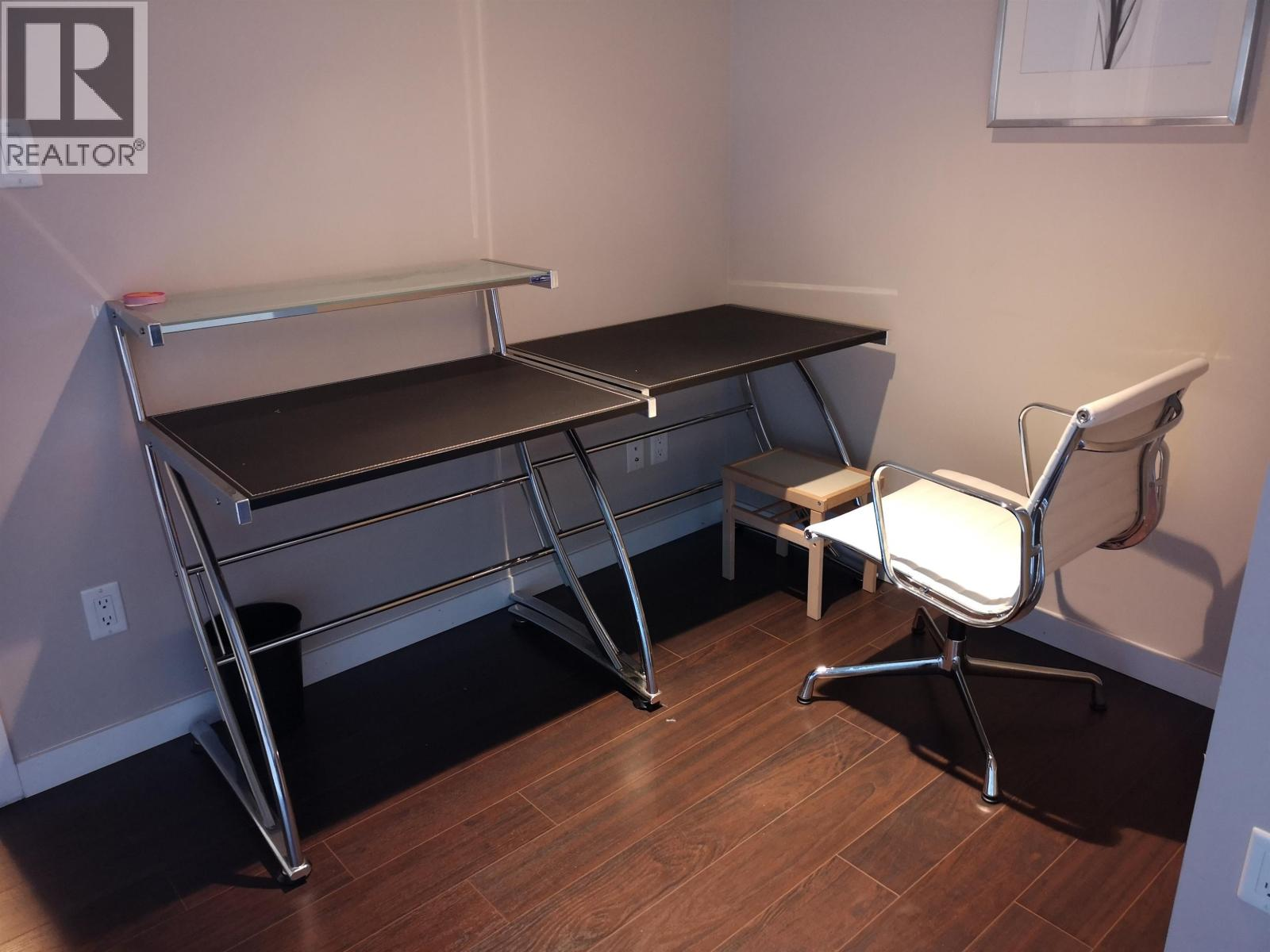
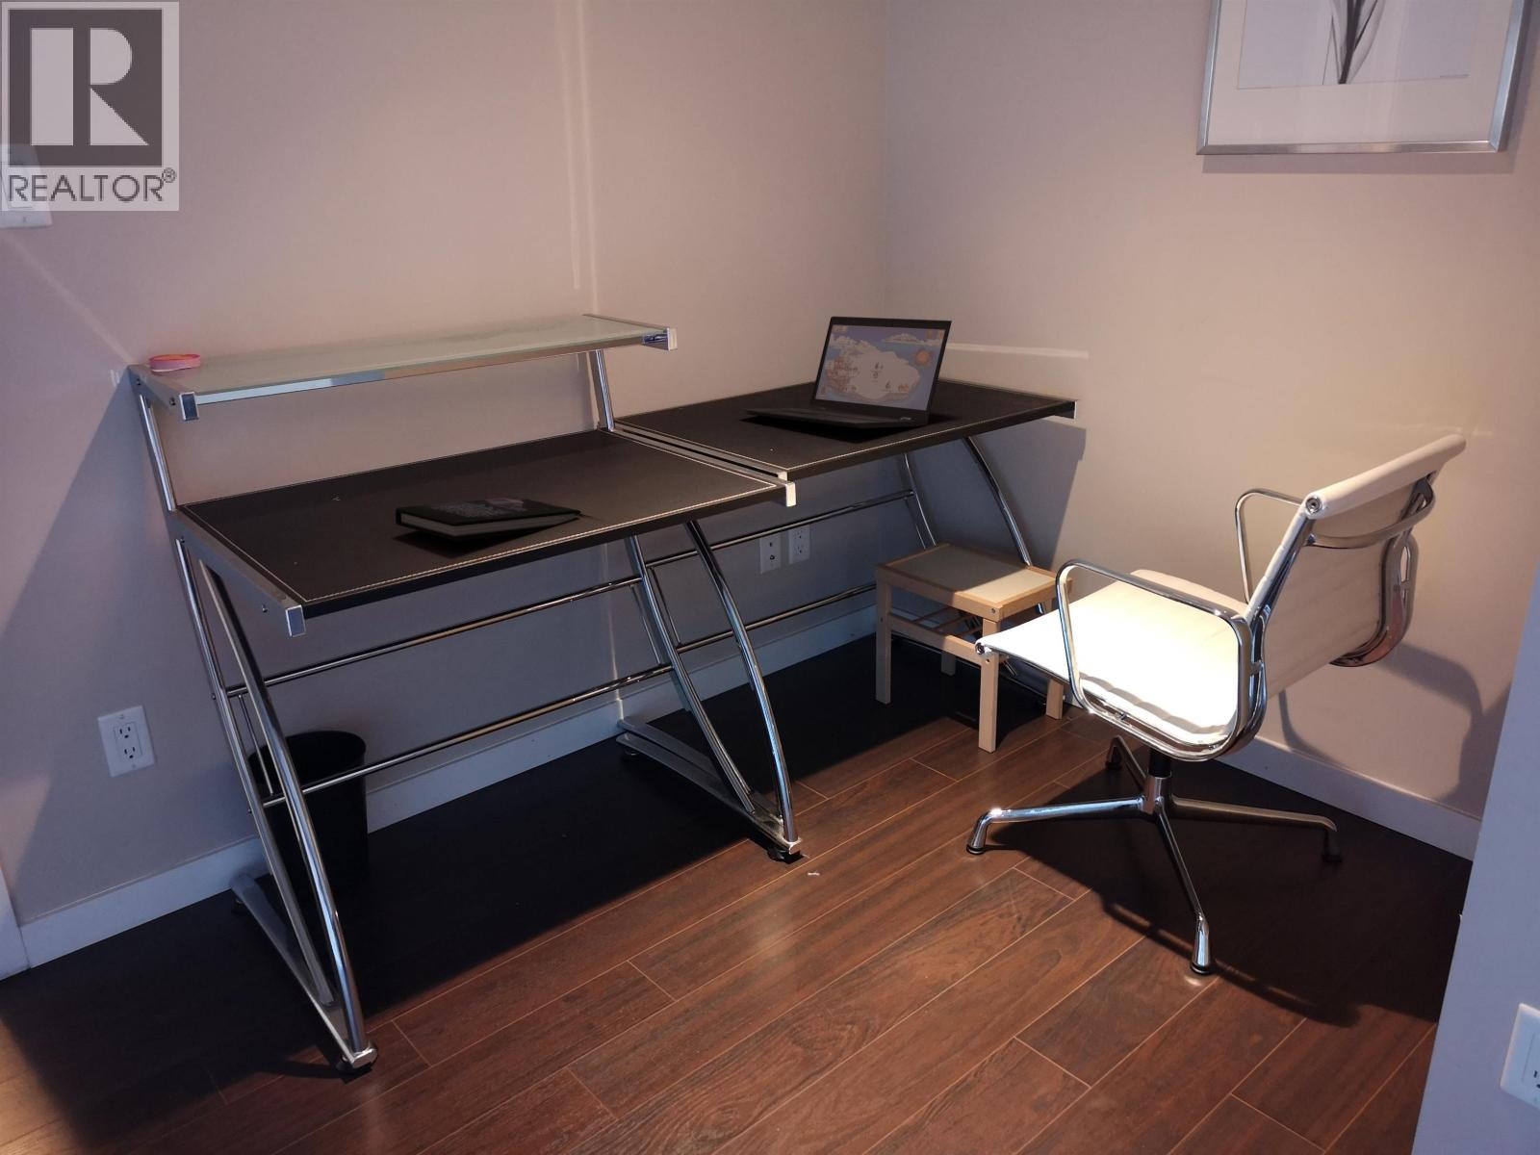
+ book [394,496,581,542]
+ laptop [736,315,953,429]
